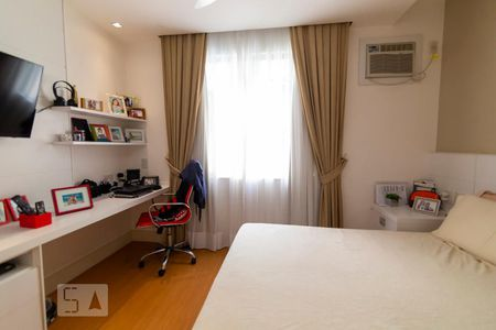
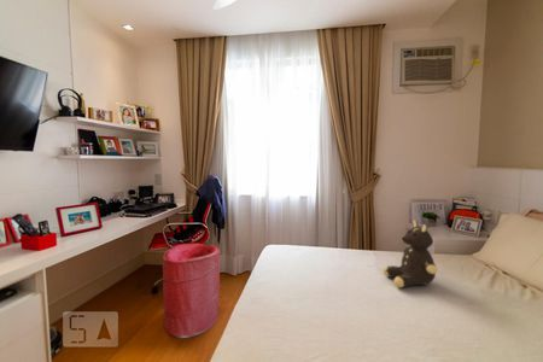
+ laundry hamper [162,243,221,339]
+ teddy bear [383,218,438,288]
